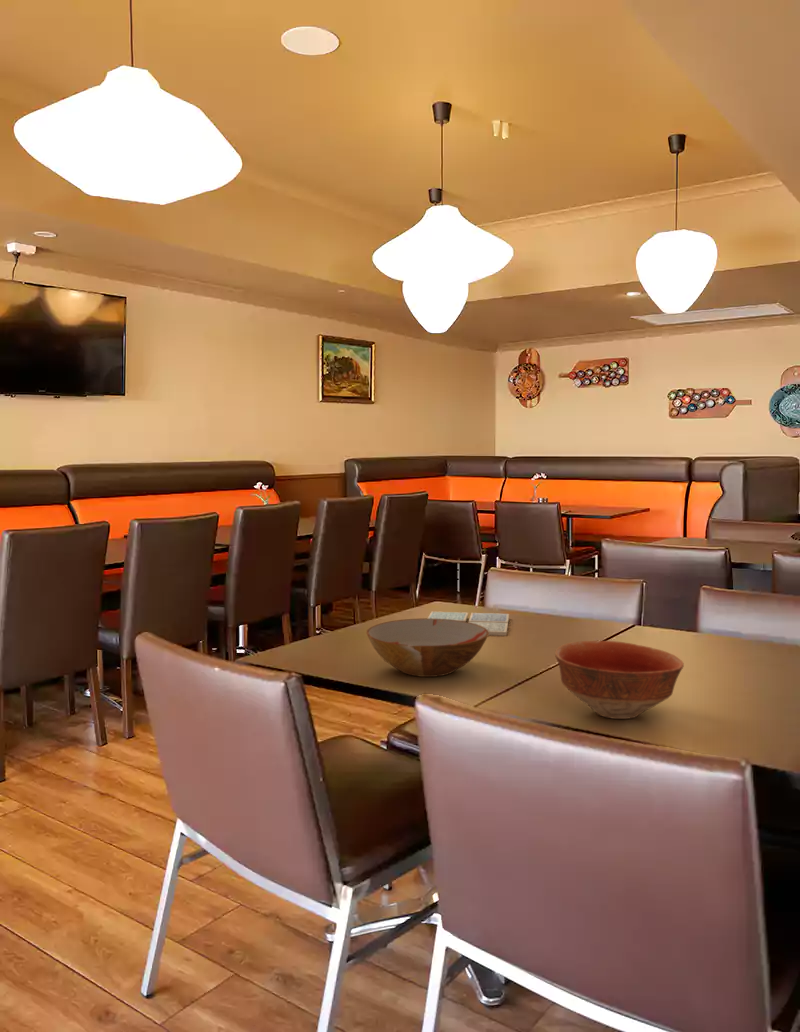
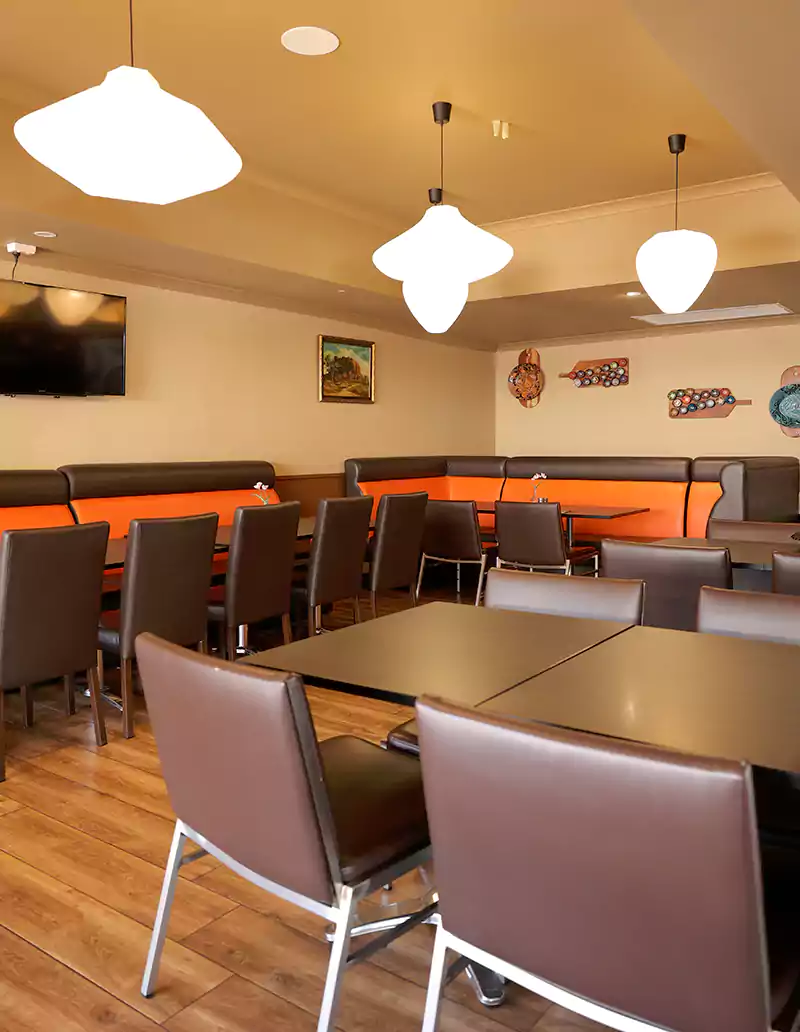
- bowl [554,640,685,720]
- bowl [365,617,489,678]
- drink coaster [426,611,510,637]
